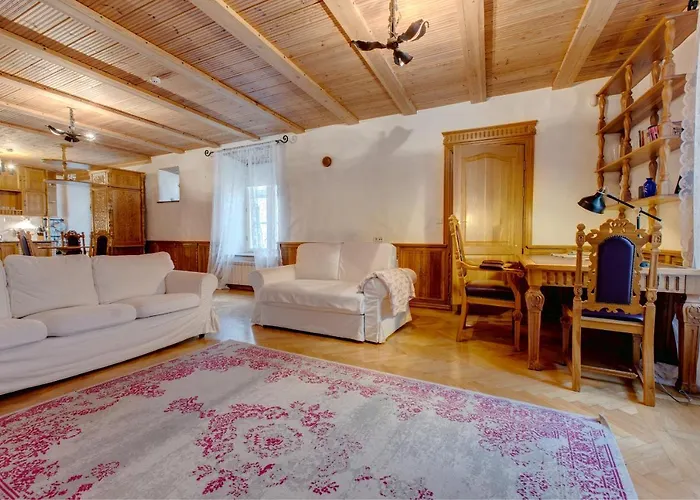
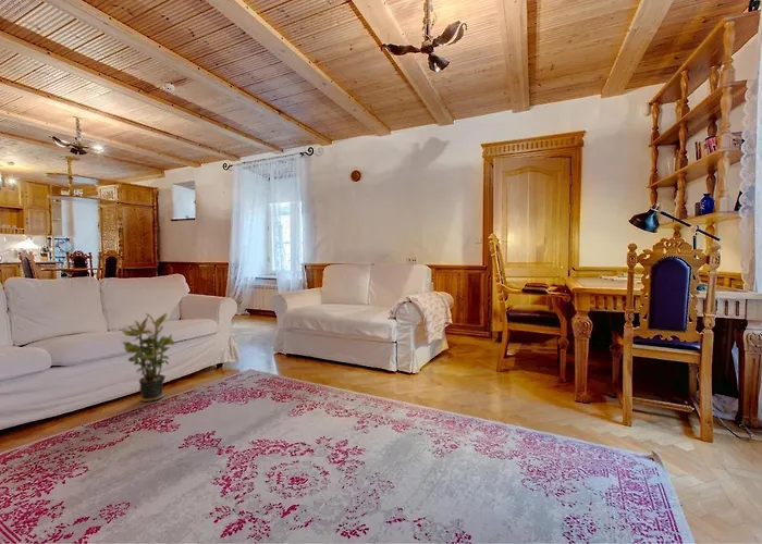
+ potted plant [120,311,175,403]
